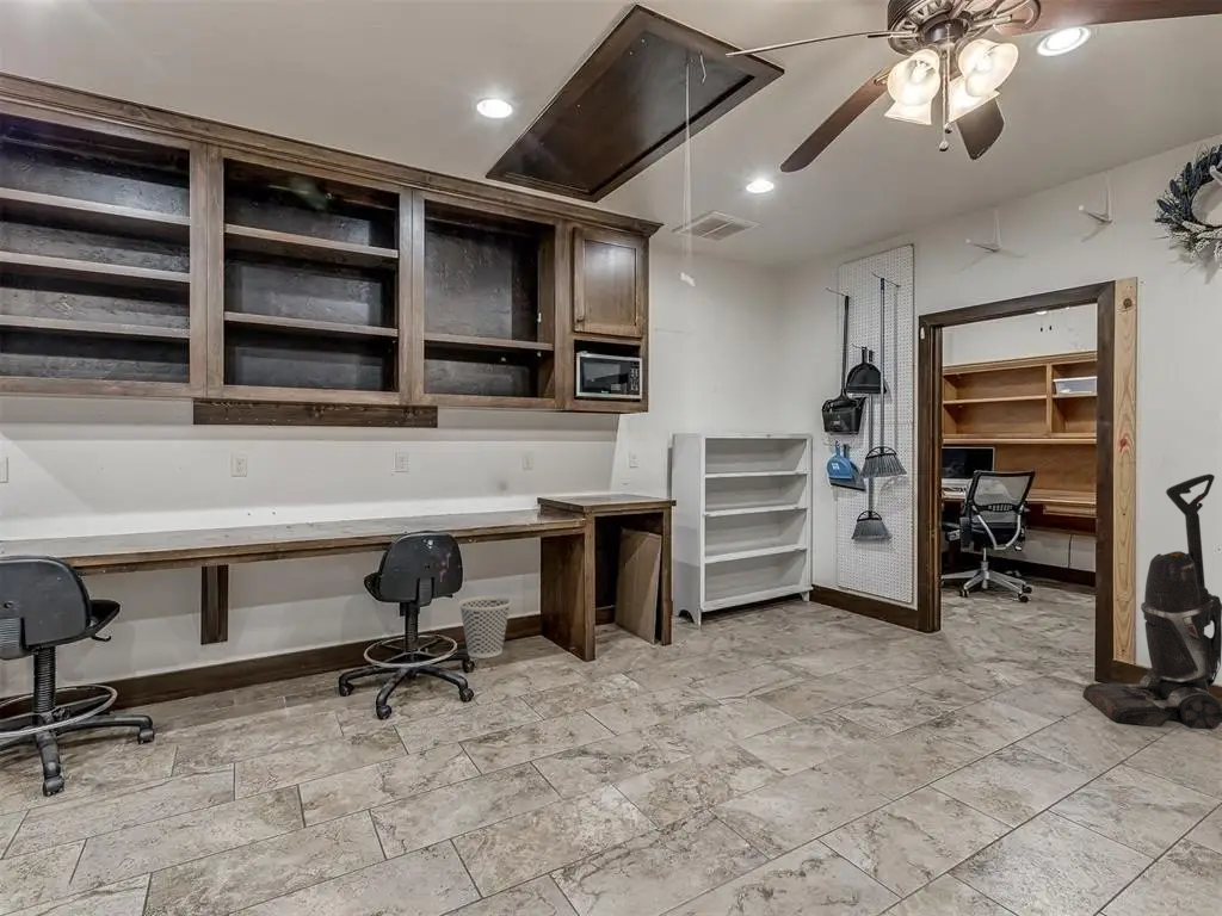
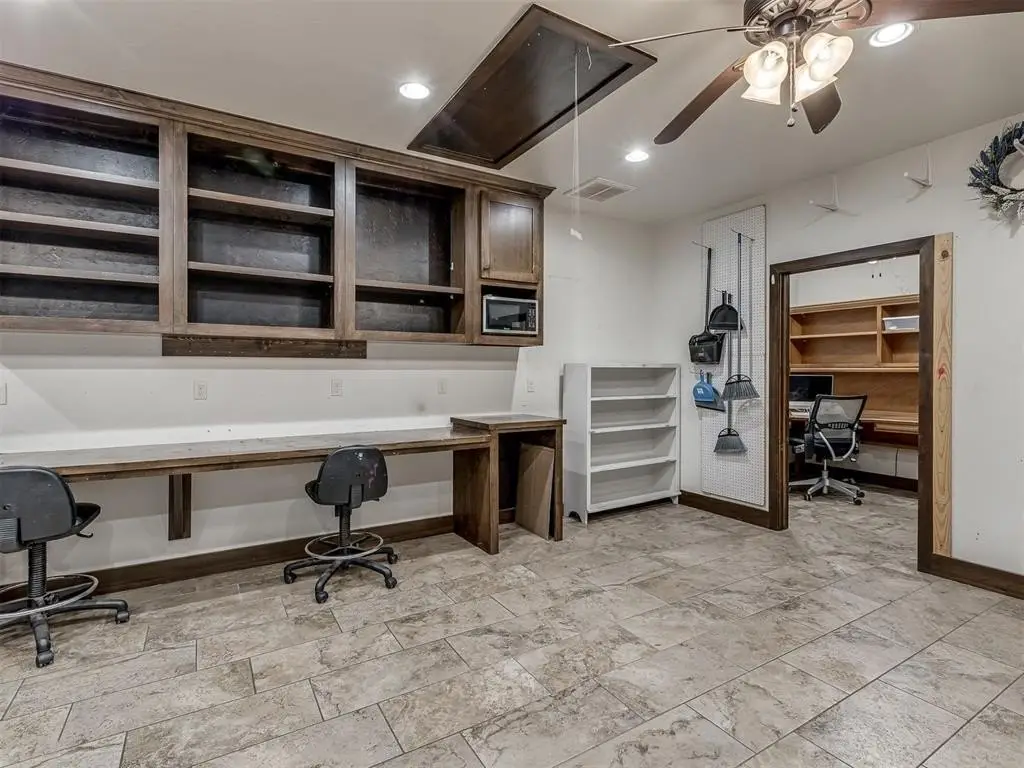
- wastebasket [457,595,512,660]
- vacuum cleaner [1081,474,1222,731]
